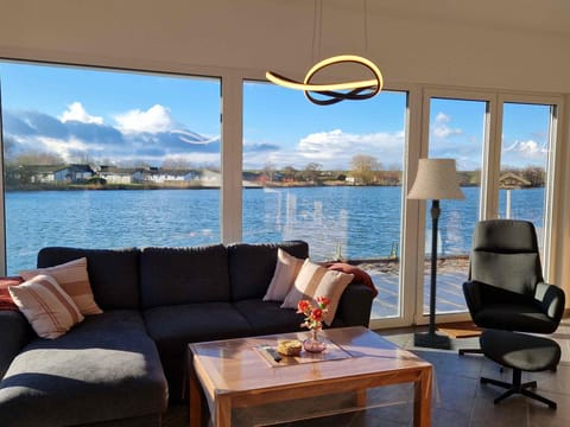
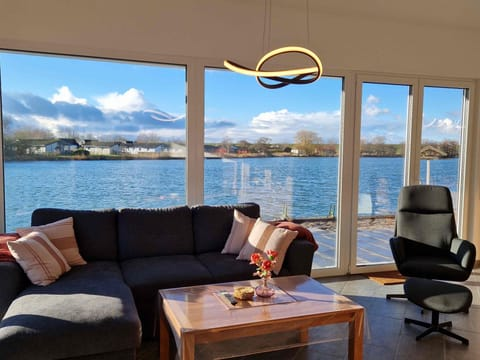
- lamp [405,157,468,351]
